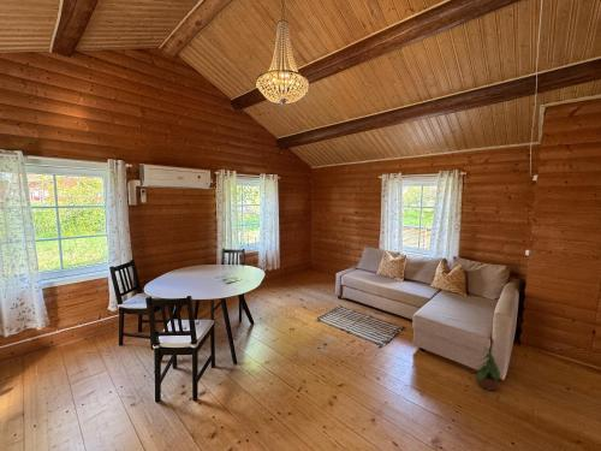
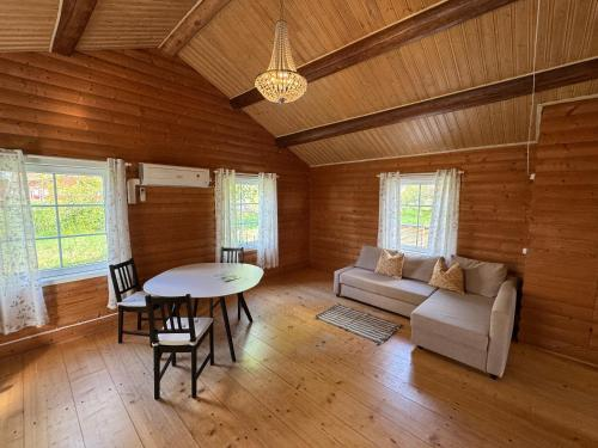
- potted plant [474,345,501,392]
